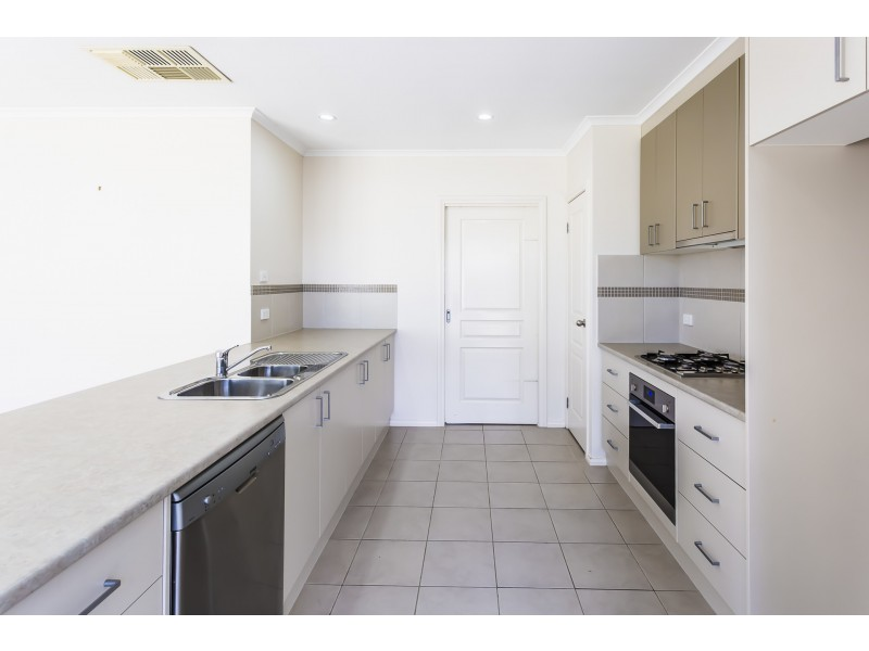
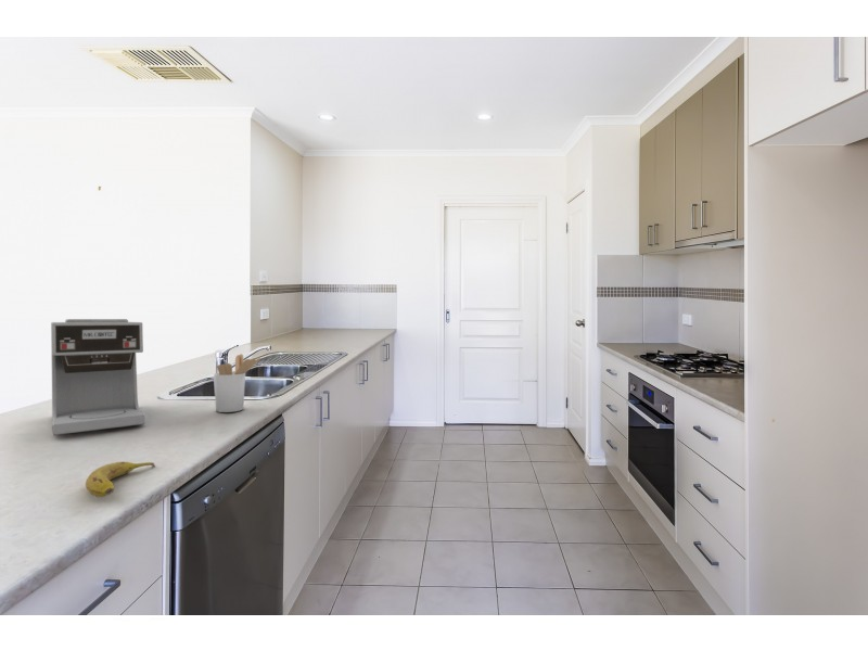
+ fruit [85,461,156,498]
+ utensil holder [213,353,261,413]
+ coffee maker [50,318,145,436]
